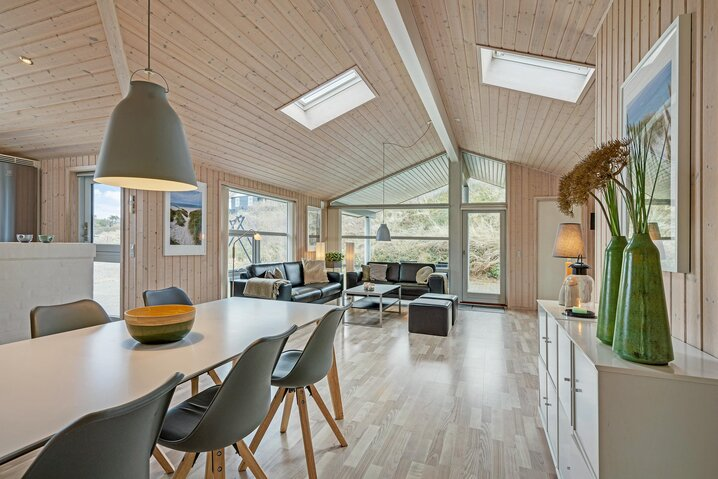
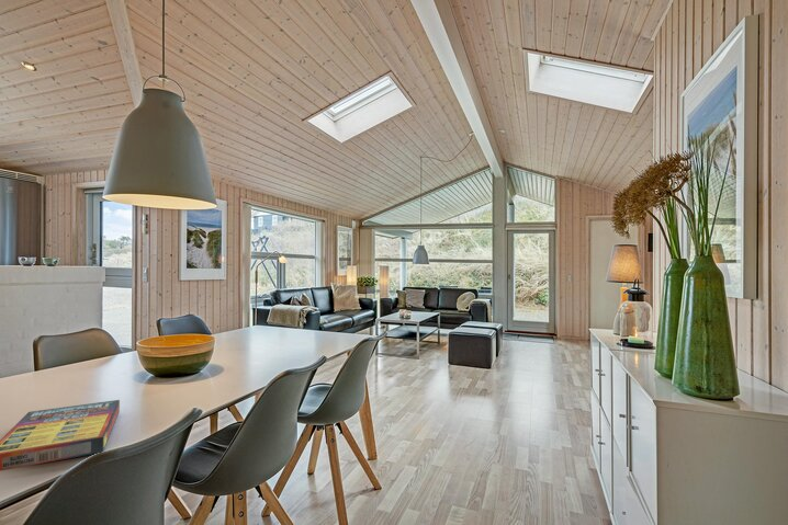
+ game compilation box [0,399,121,471]
